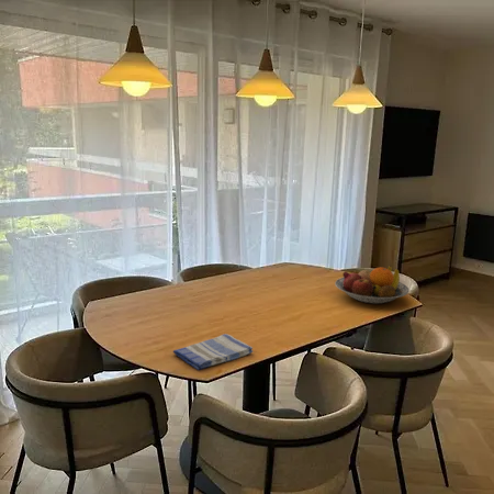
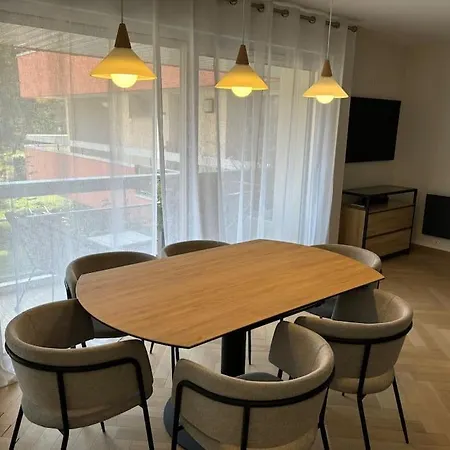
- dish towel [172,333,254,371]
- fruit bowl [334,265,411,305]
